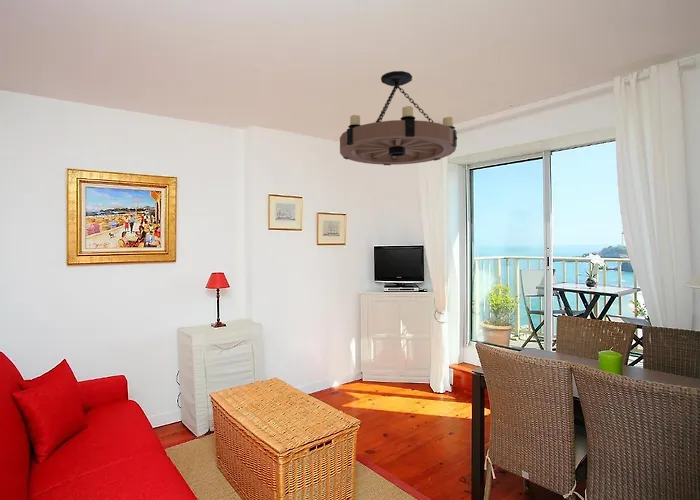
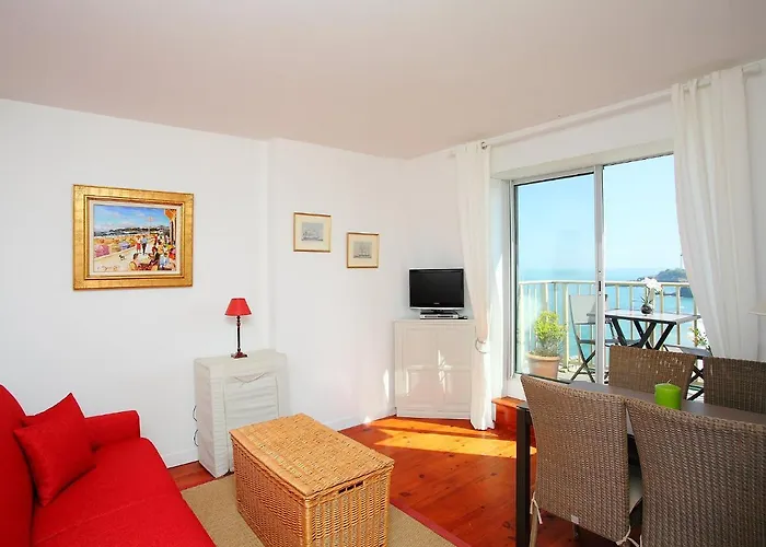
- chandelier [339,70,458,166]
